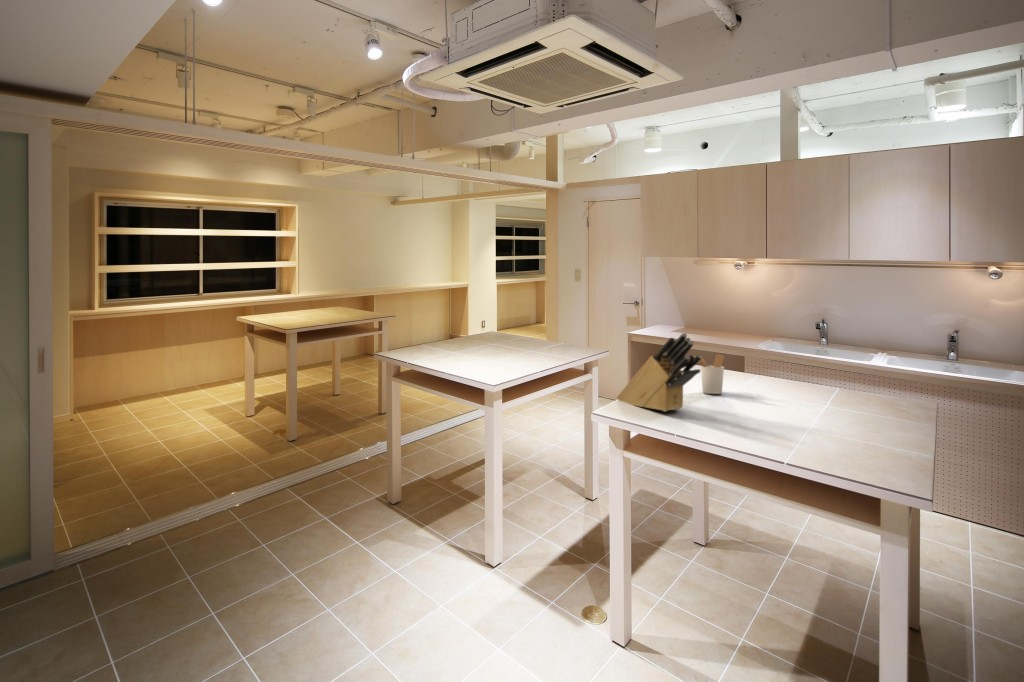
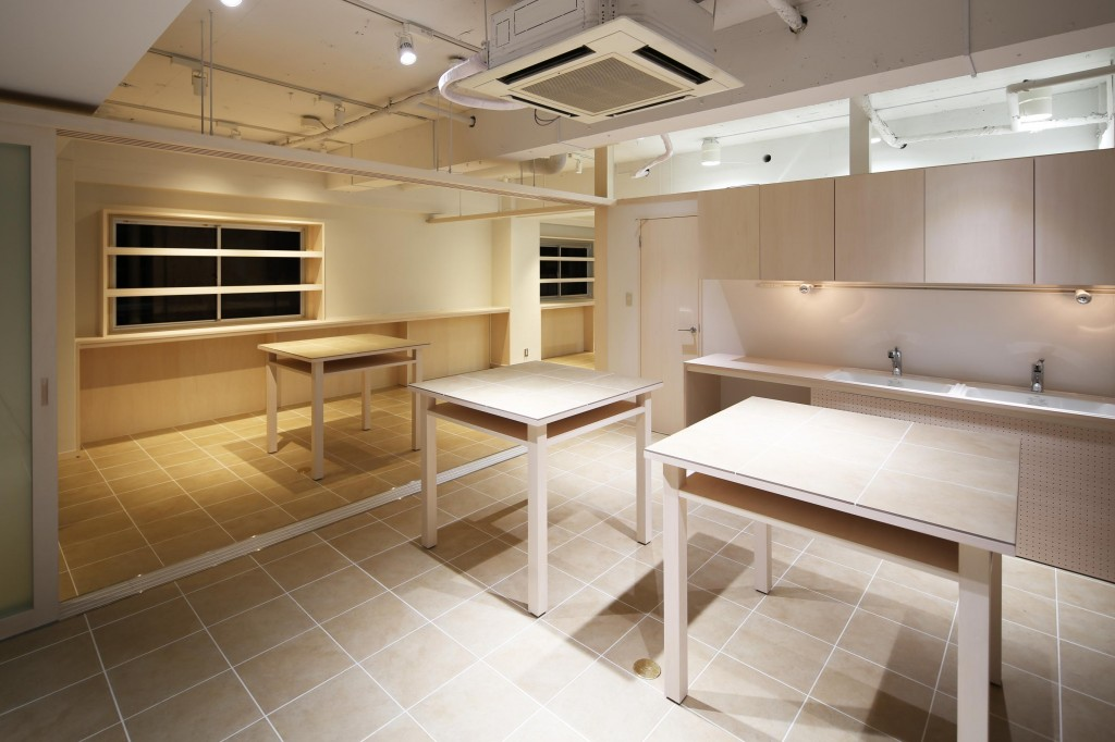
- knife block [616,332,703,412]
- utensil holder [693,353,725,395]
